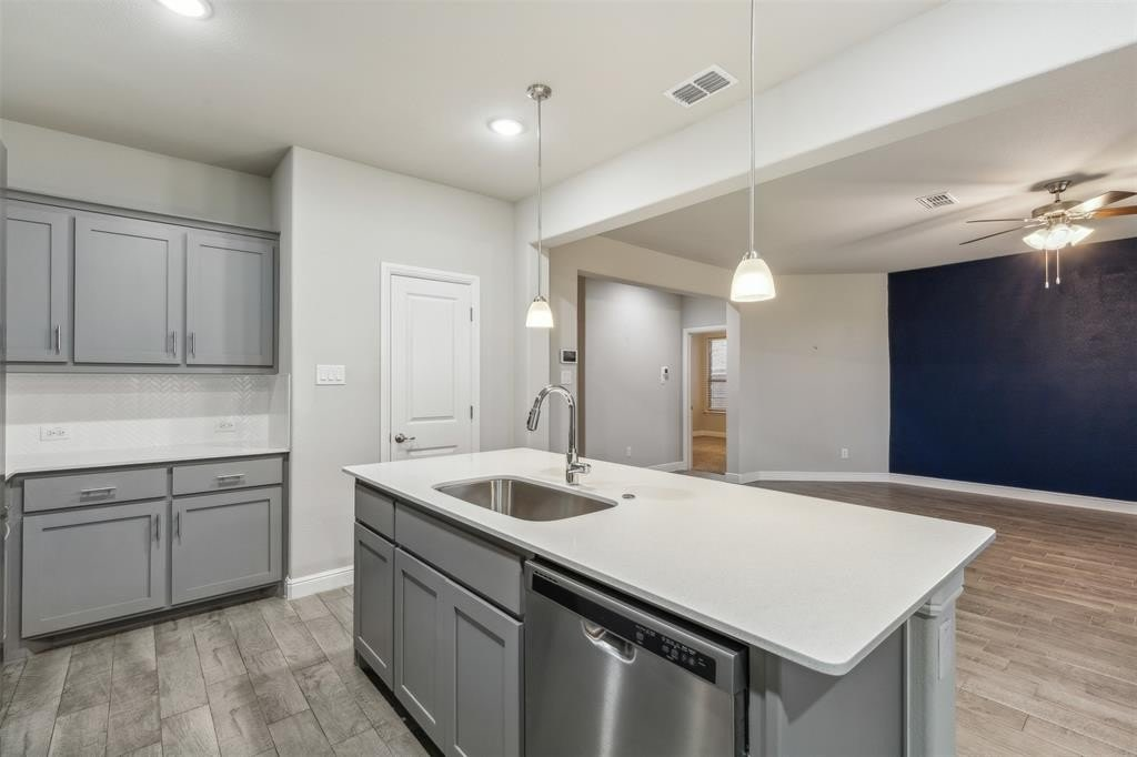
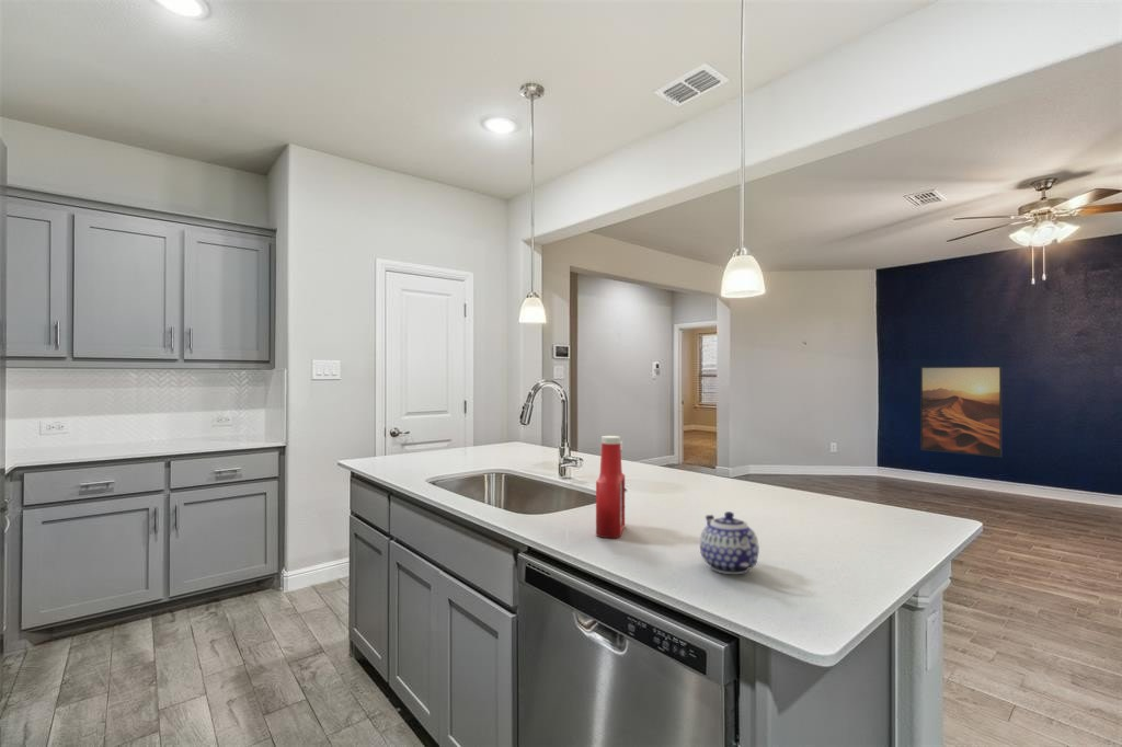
+ teapot [699,510,760,575]
+ soap bottle [595,435,626,539]
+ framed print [919,365,1003,458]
